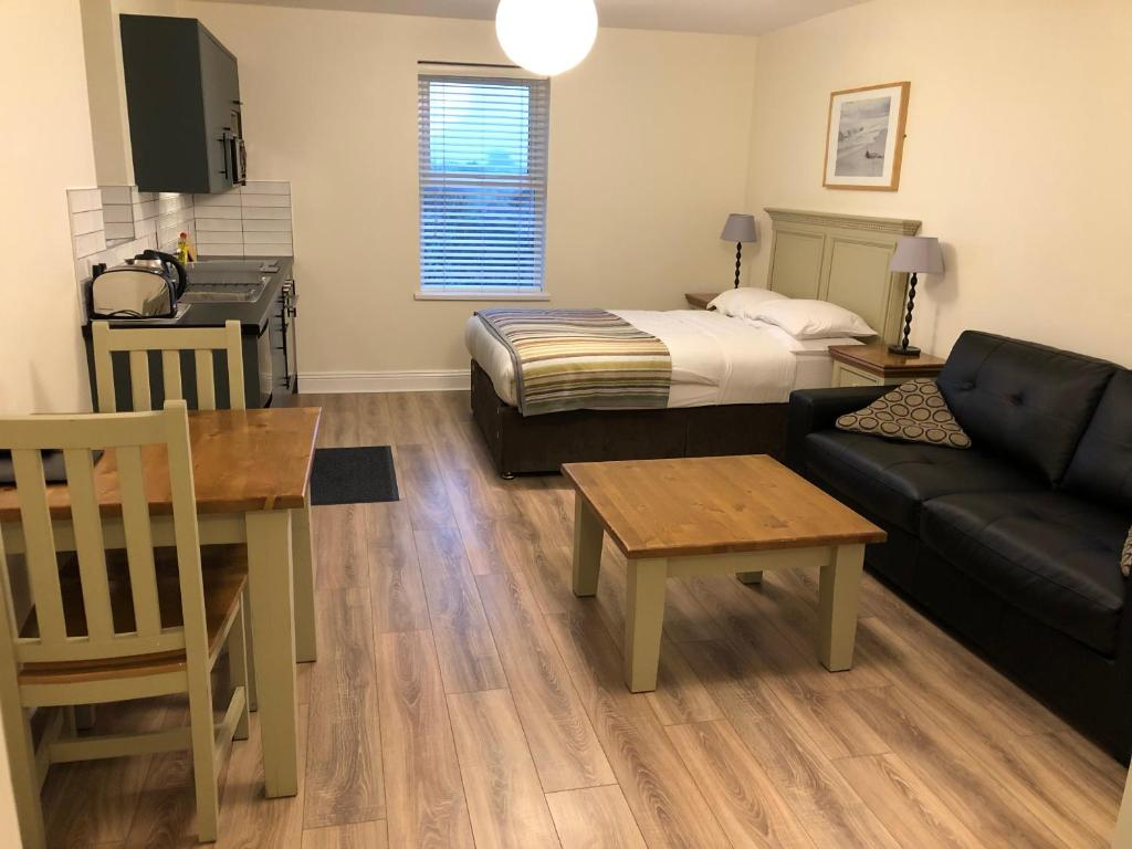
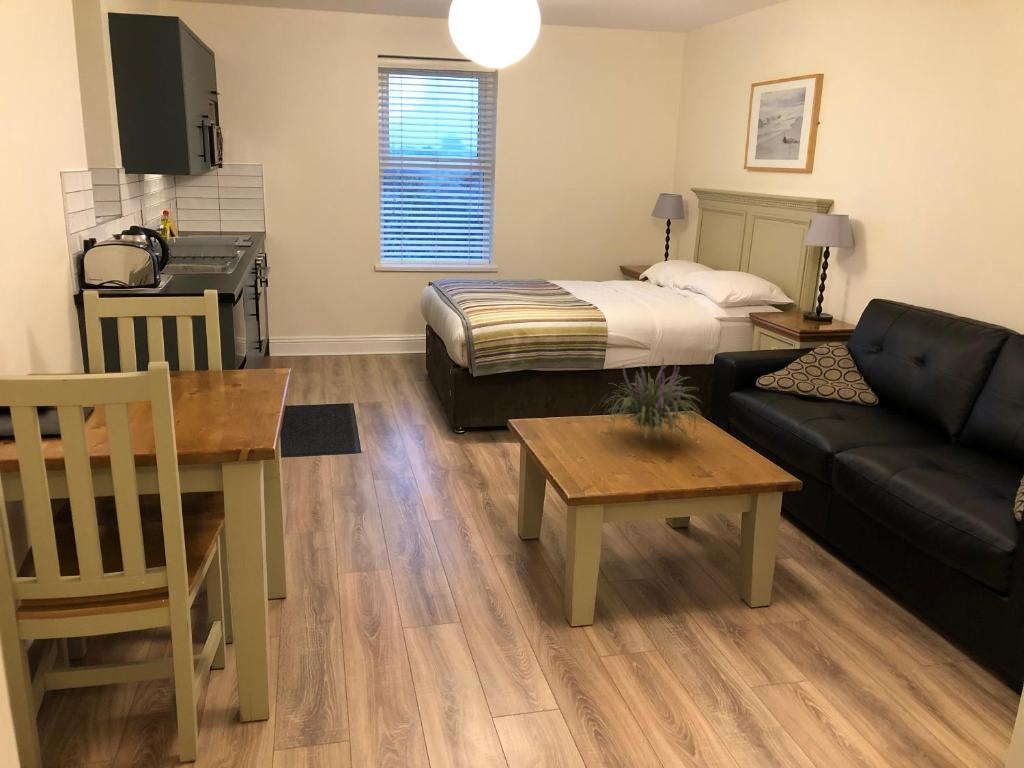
+ plant [588,356,703,444]
